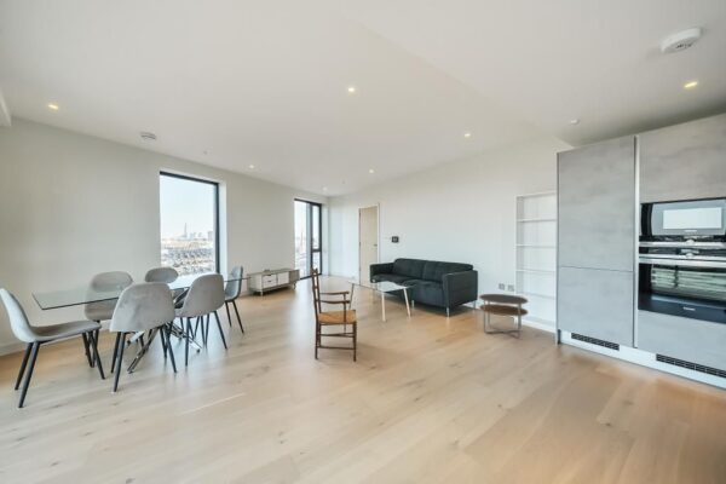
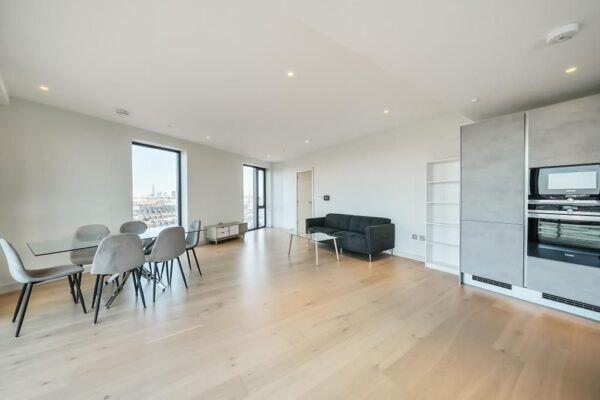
- armchair [310,266,358,363]
- side table [478,293,529,340]
